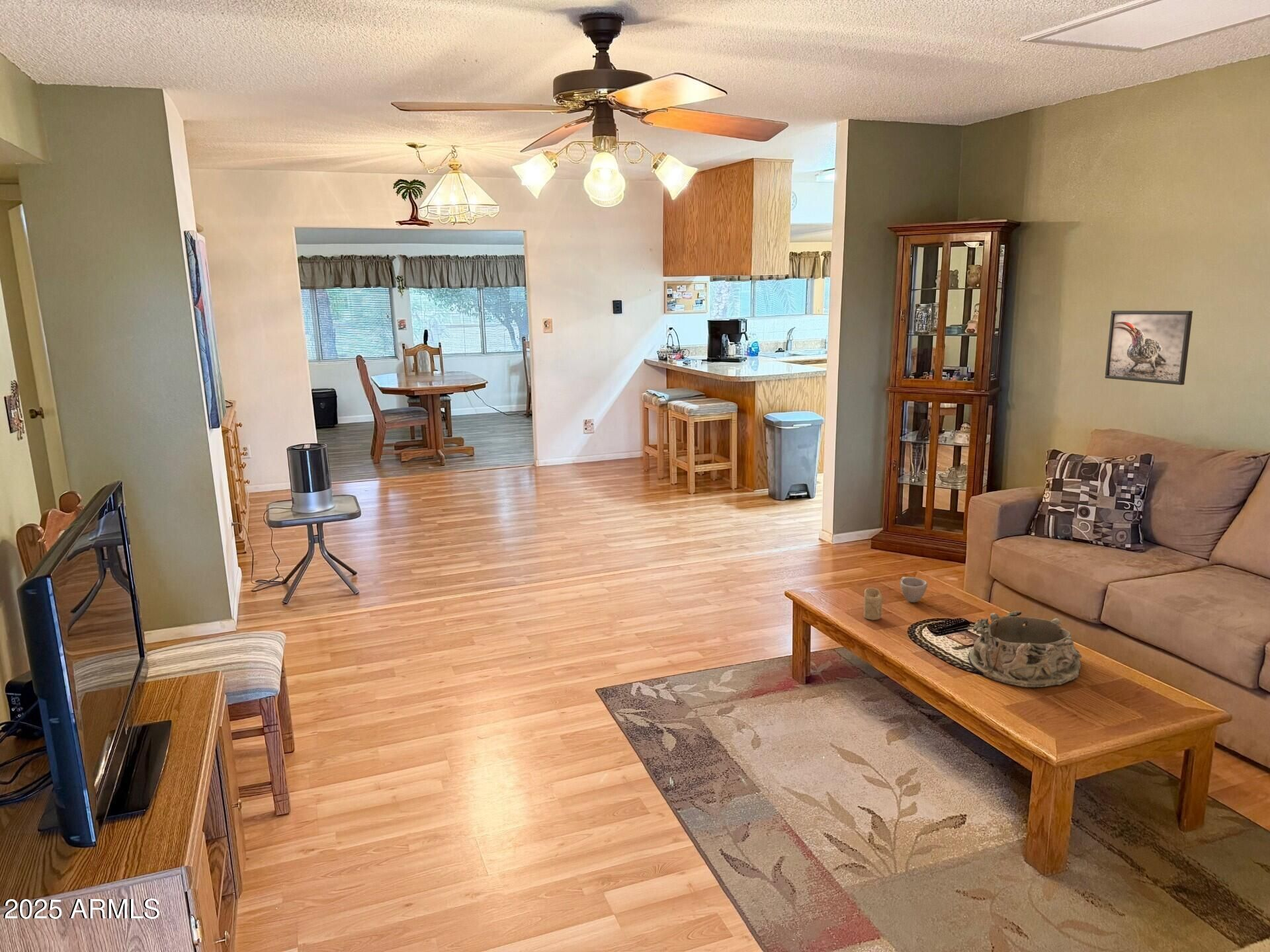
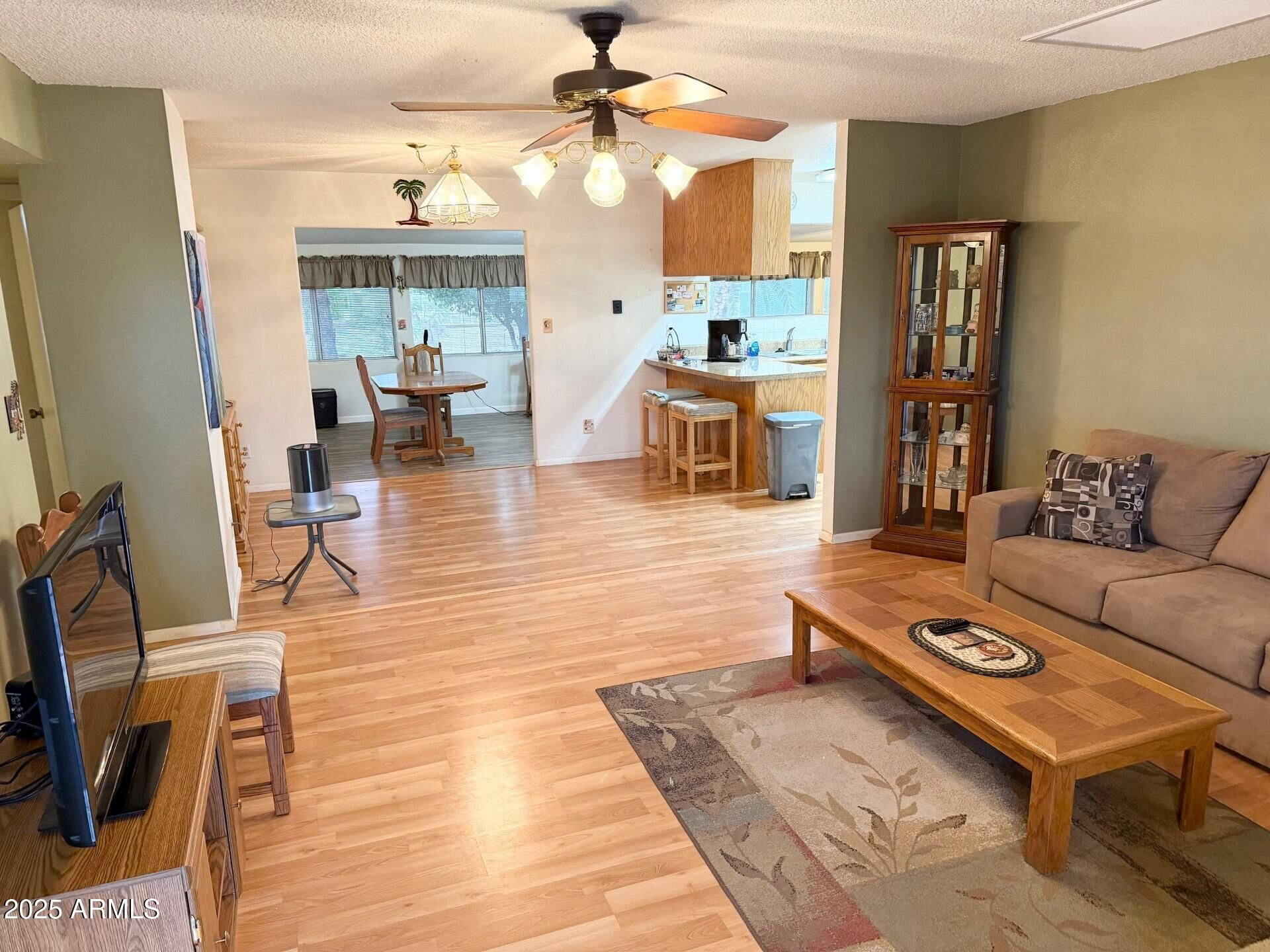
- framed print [1104,310,1193,385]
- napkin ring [967,610,1082,688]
- candle [863,587,884,621]
- cup [899,576,928,603]
